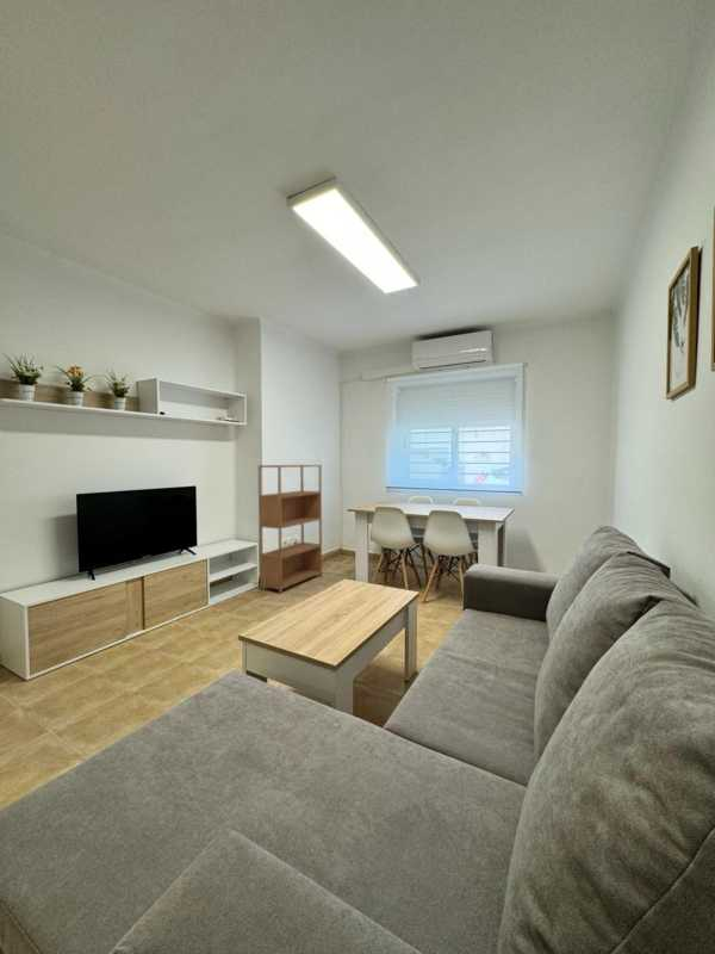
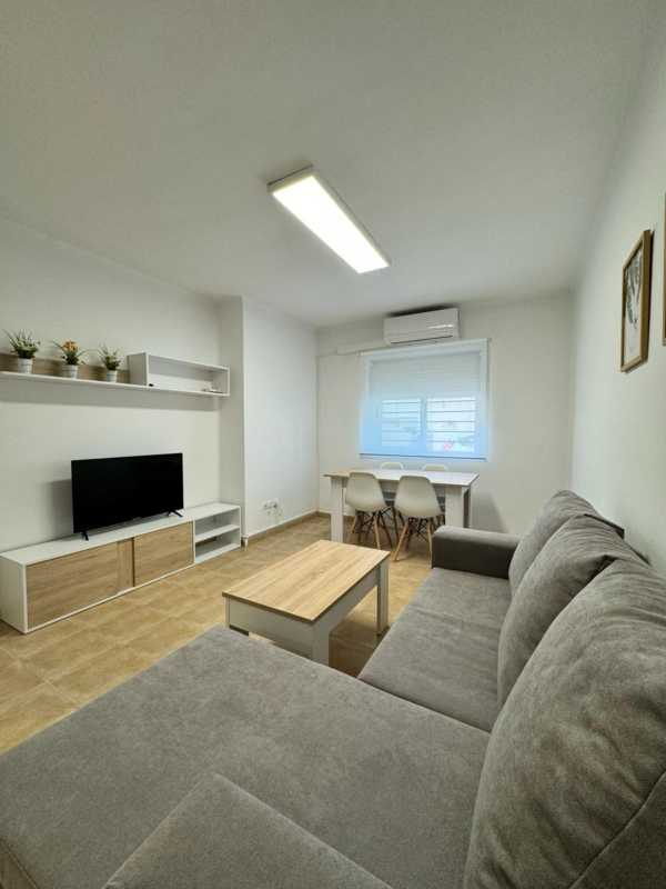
- bookshelf [257,464,323,595]
